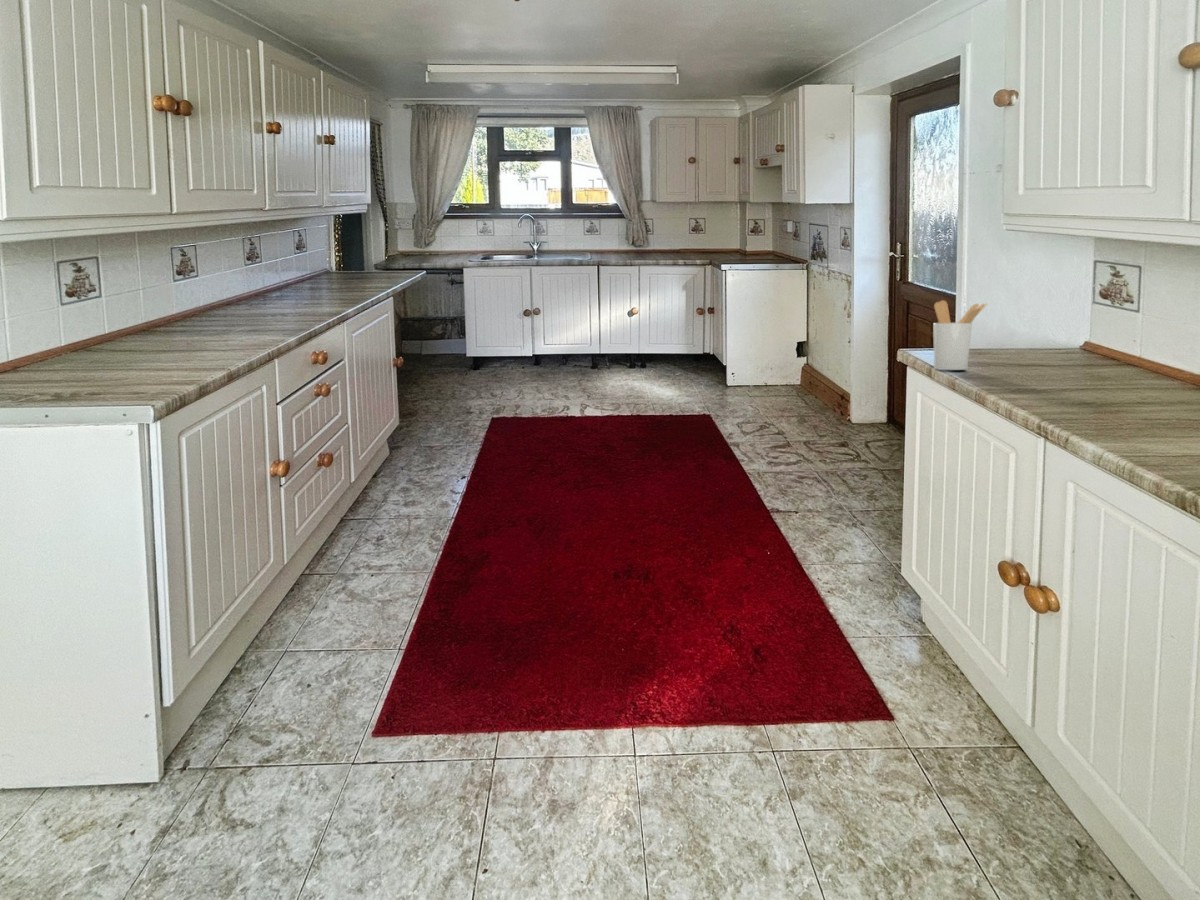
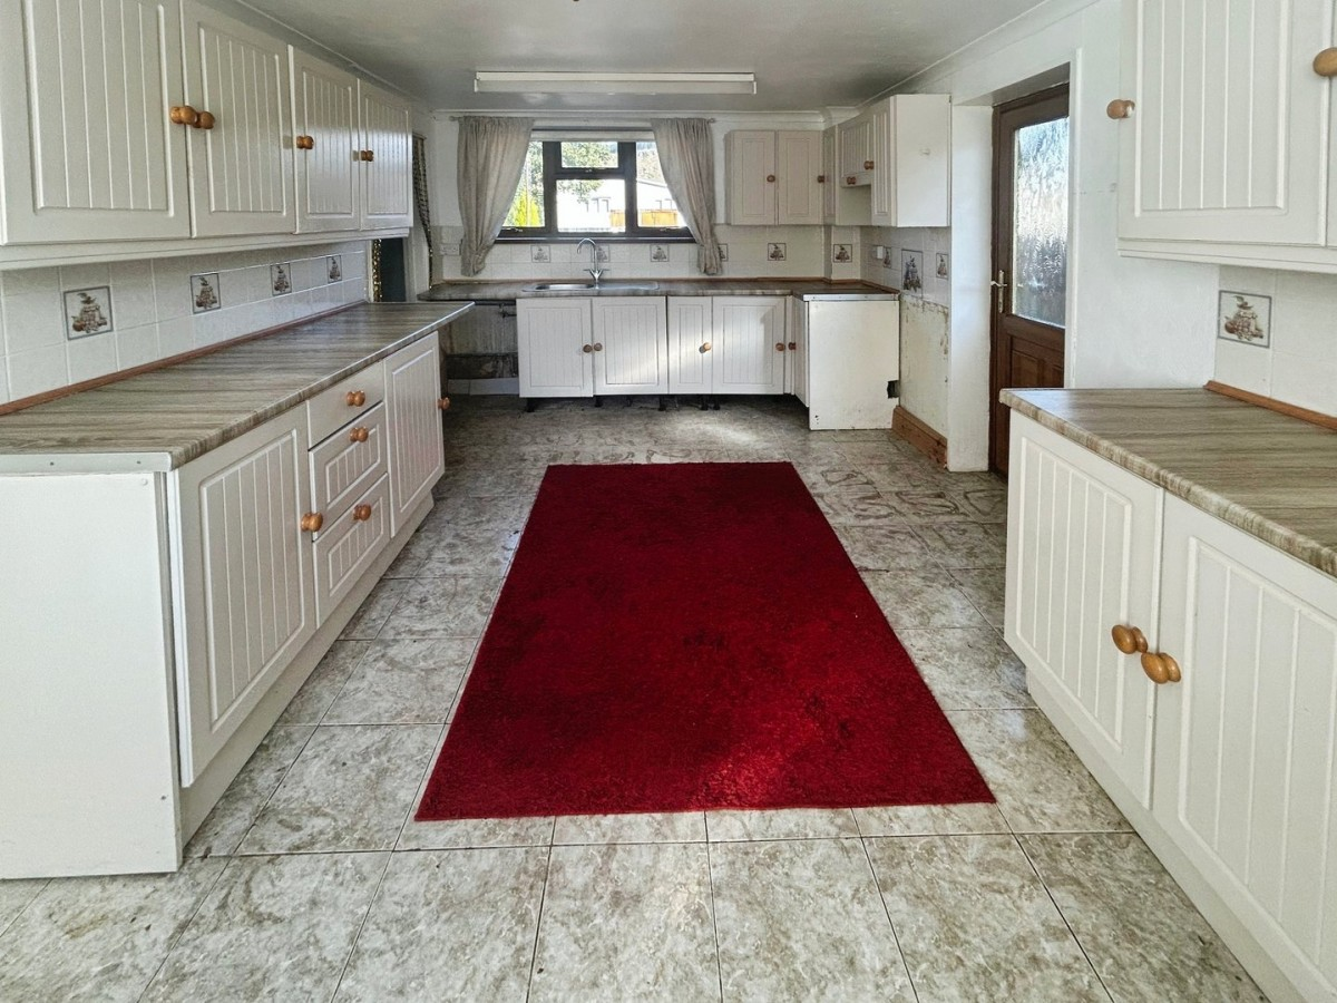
- utensil holder [932,299,988,371]
